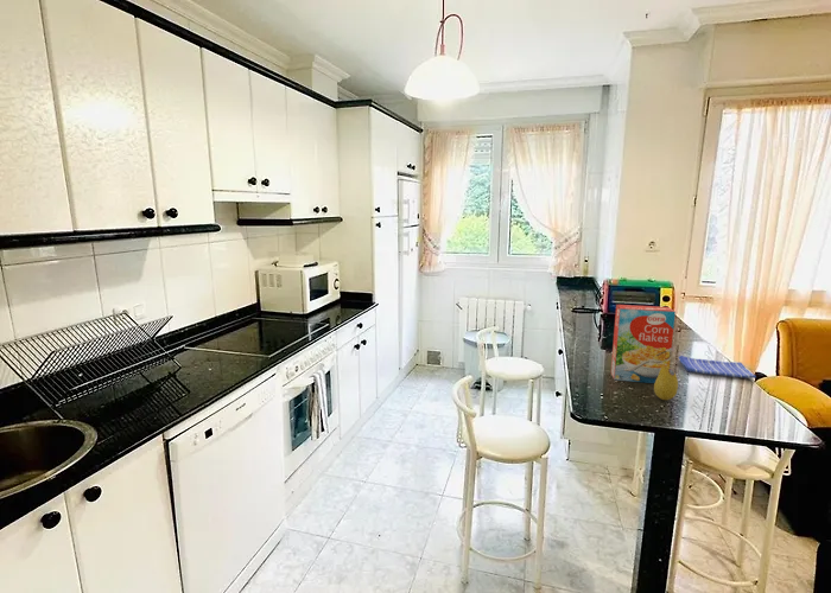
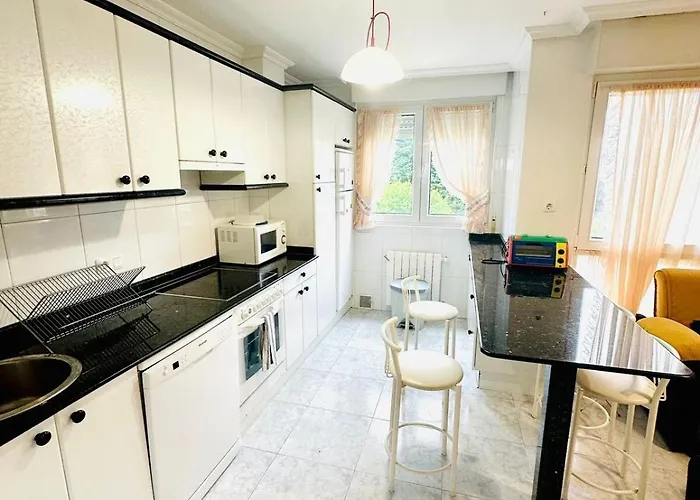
- fruit [653,366,679,401]
- cereal box [610,304,677,384]
- dish towel [678,355,757,380]
